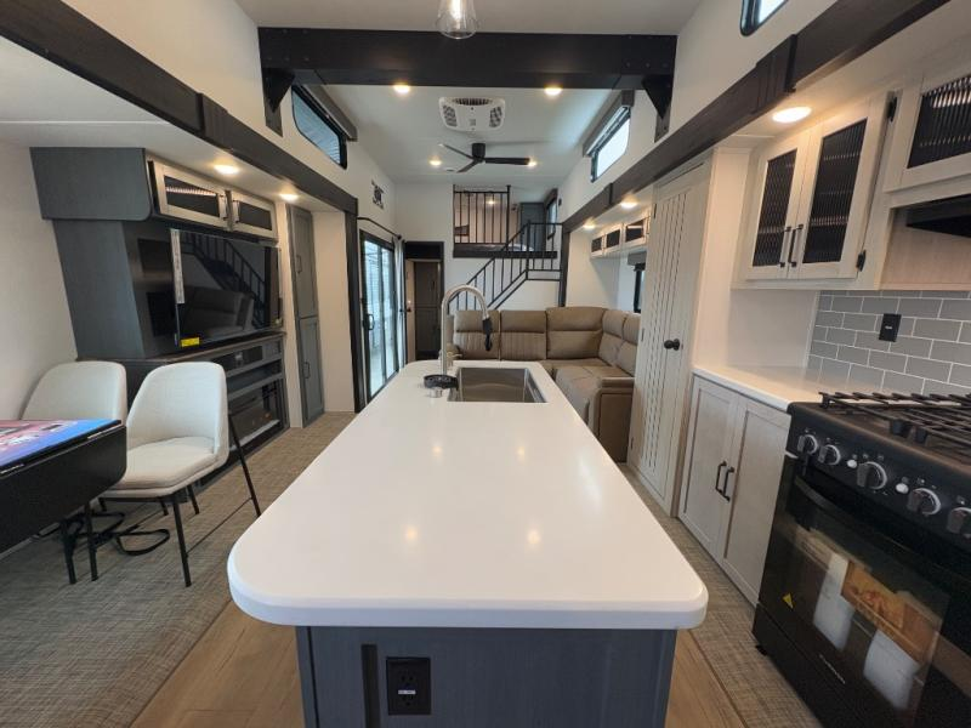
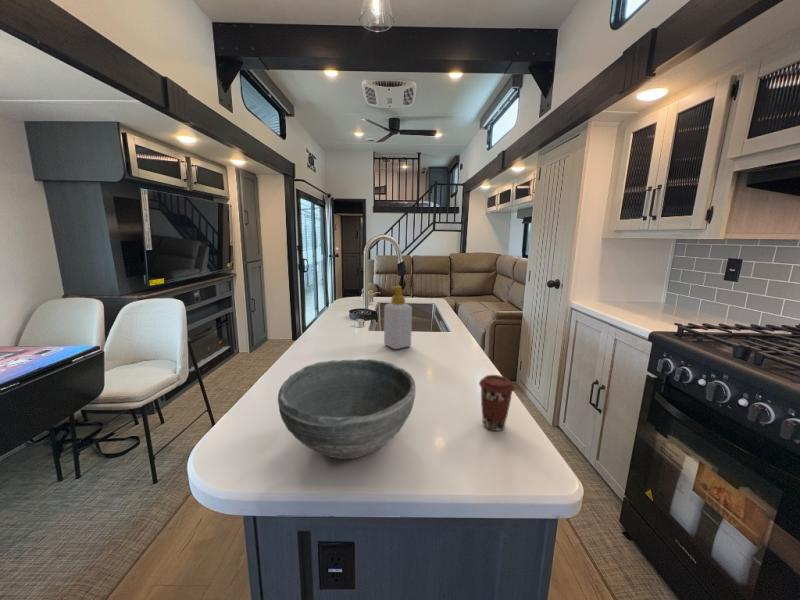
+ bowl [277,358,417,460]
+ coffee cup [478,374,516,432]
+ soap bottle [383,285,413,350]
